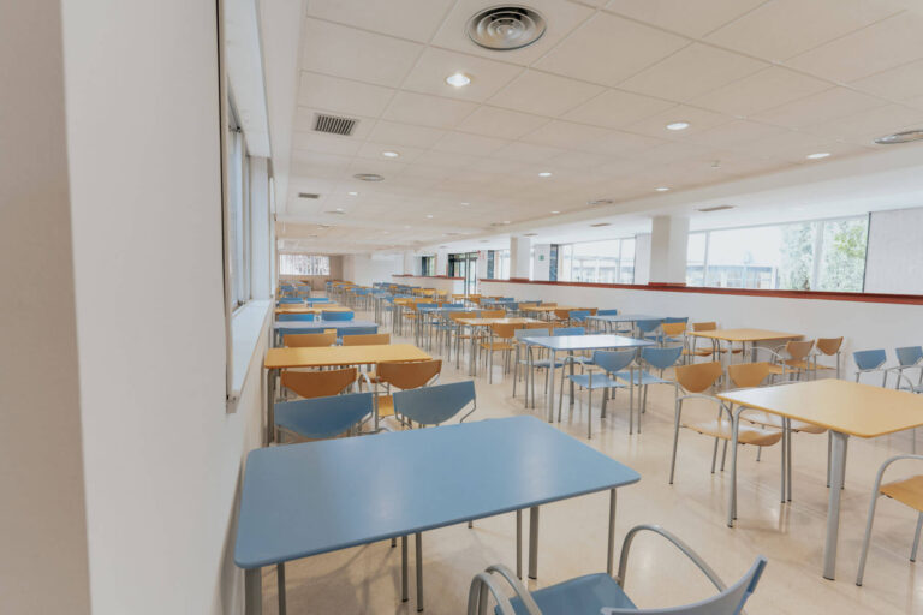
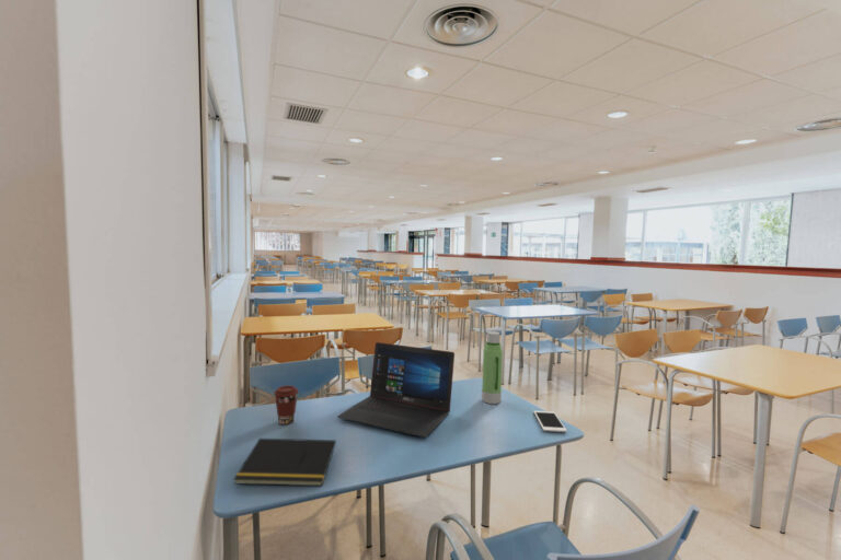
+ notepad [232,438,337,487]
+ water bottle [481,330,504,405]
+ laptop [336,341,456,439]
+ cell phone [532,410,568,433]
+ coffee cup [273,384,300,425]
